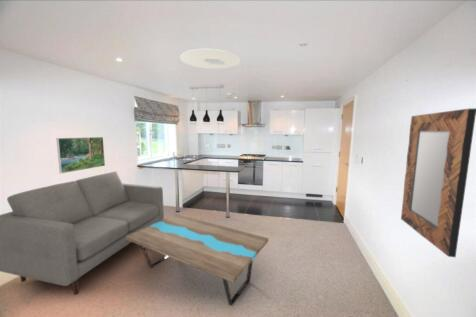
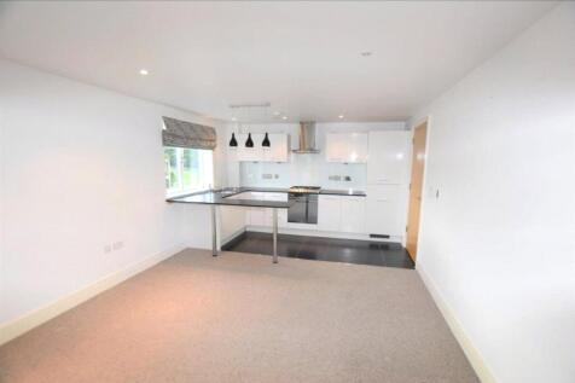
- coffee table [126,213,269,307]
- home mirror [400,107,476,258]
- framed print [55,136,106,174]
- ceiling light [179,48,241,70]
- sofa [0,171,165,296]
